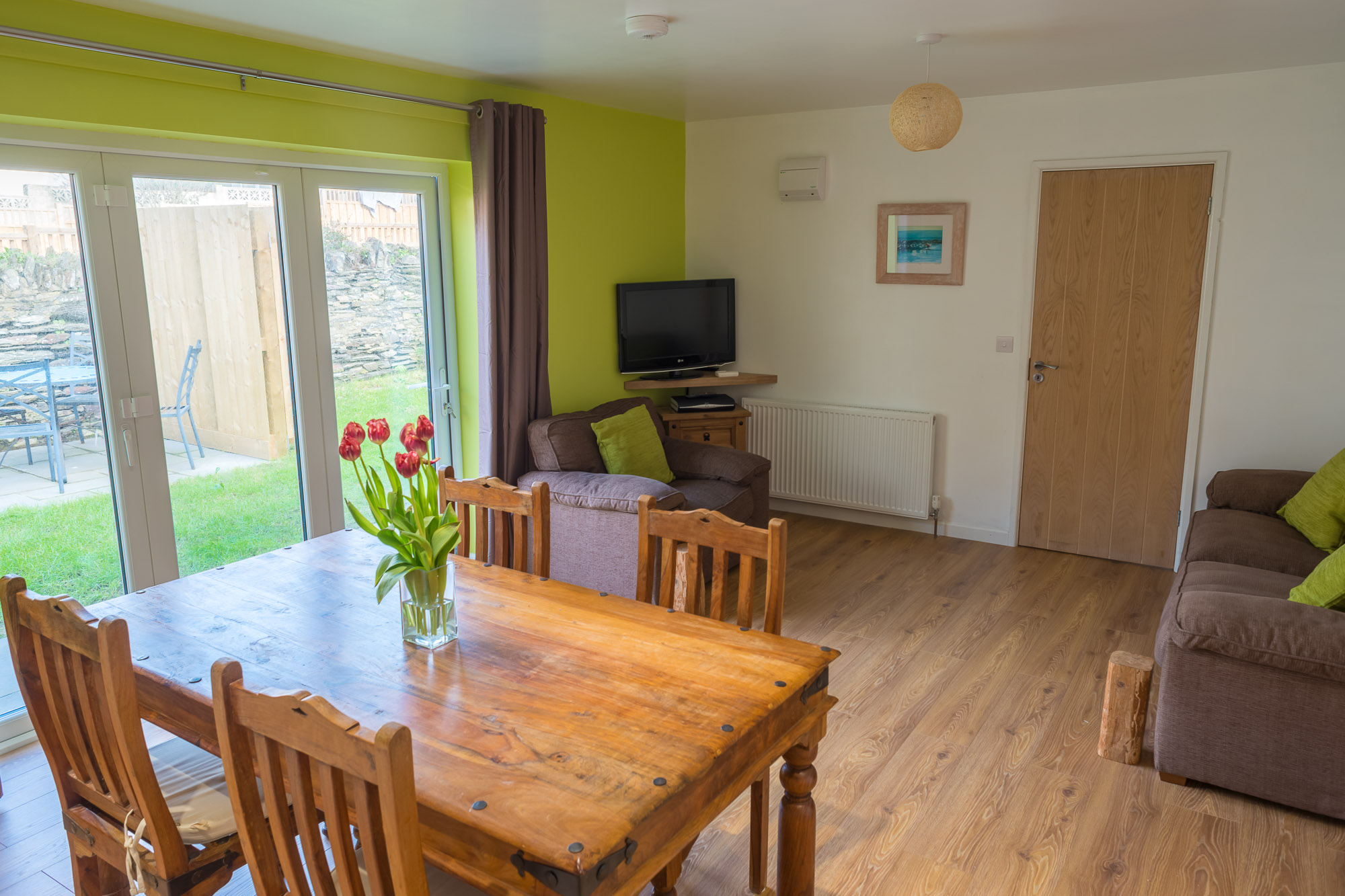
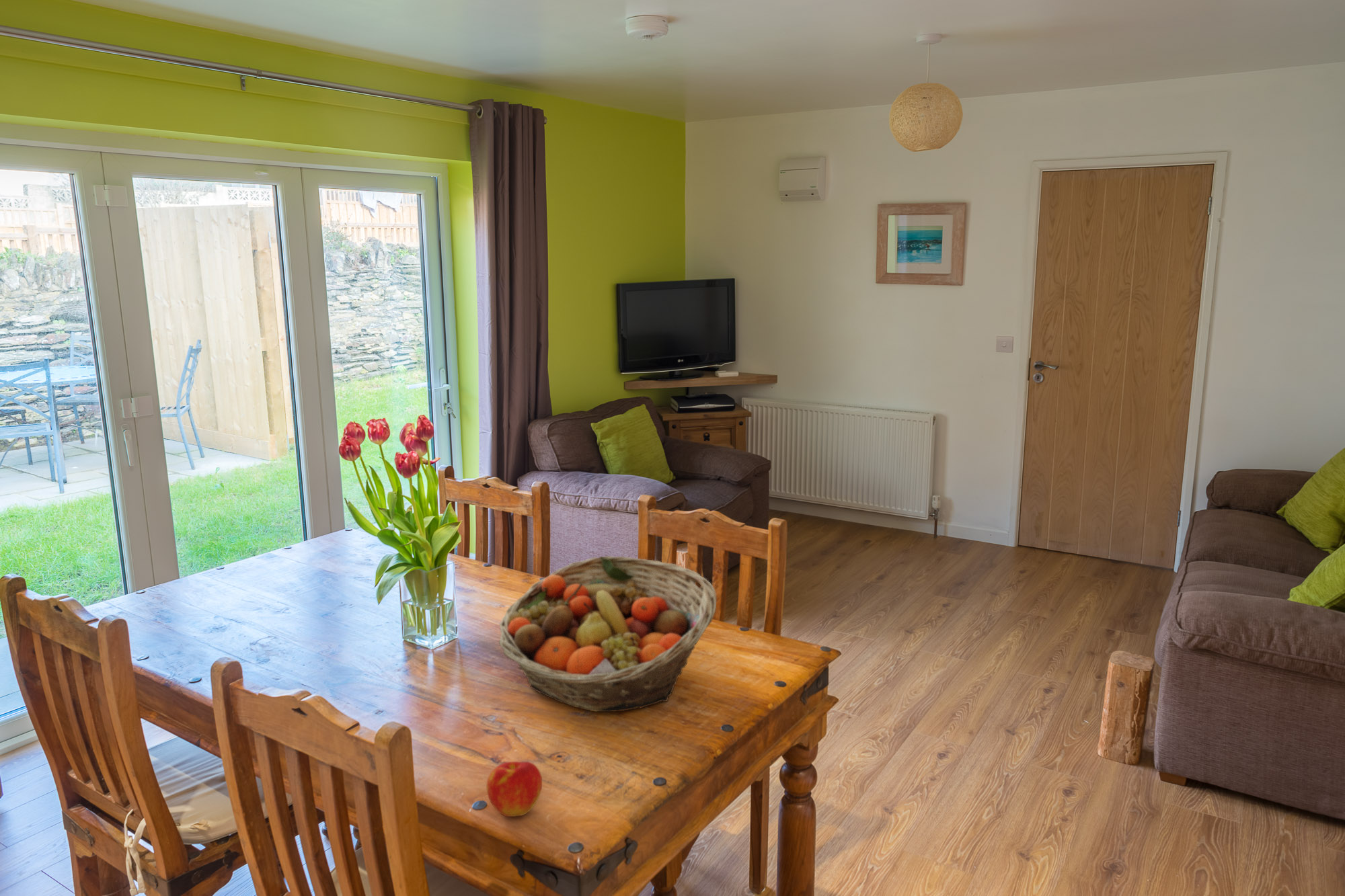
+ apple [486,761,543,817]
+ fruit basket [498,555,717,712]
